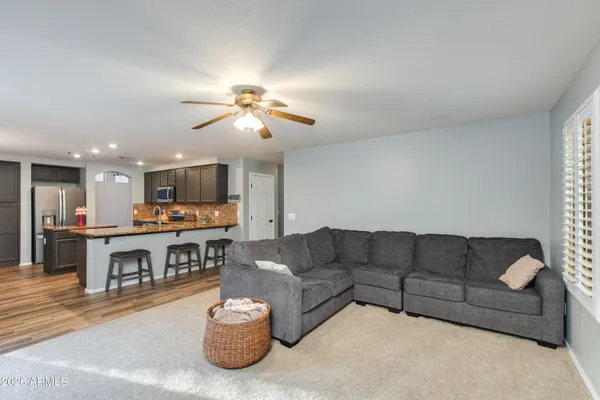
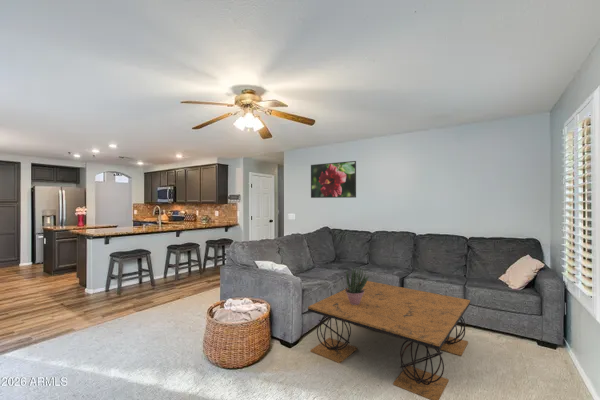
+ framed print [310,160,357,199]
+ coffee table [307,280,471,400]
+ potted plant [345,266,370,305]
